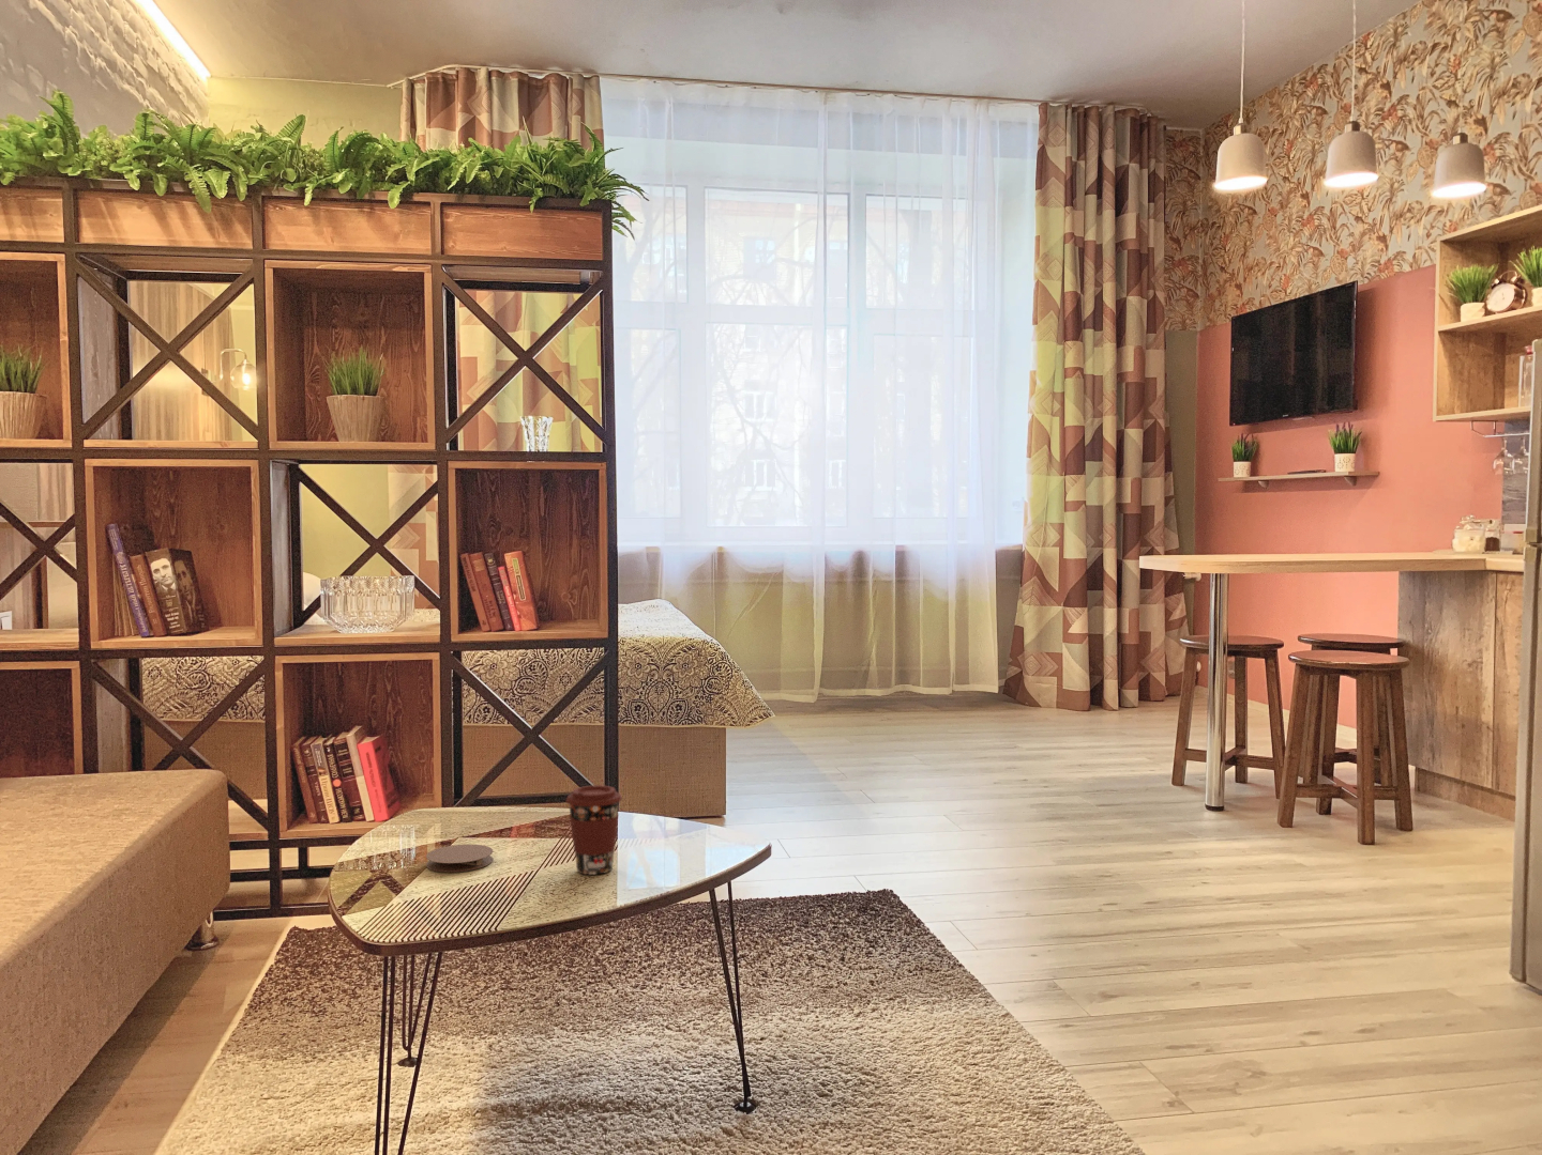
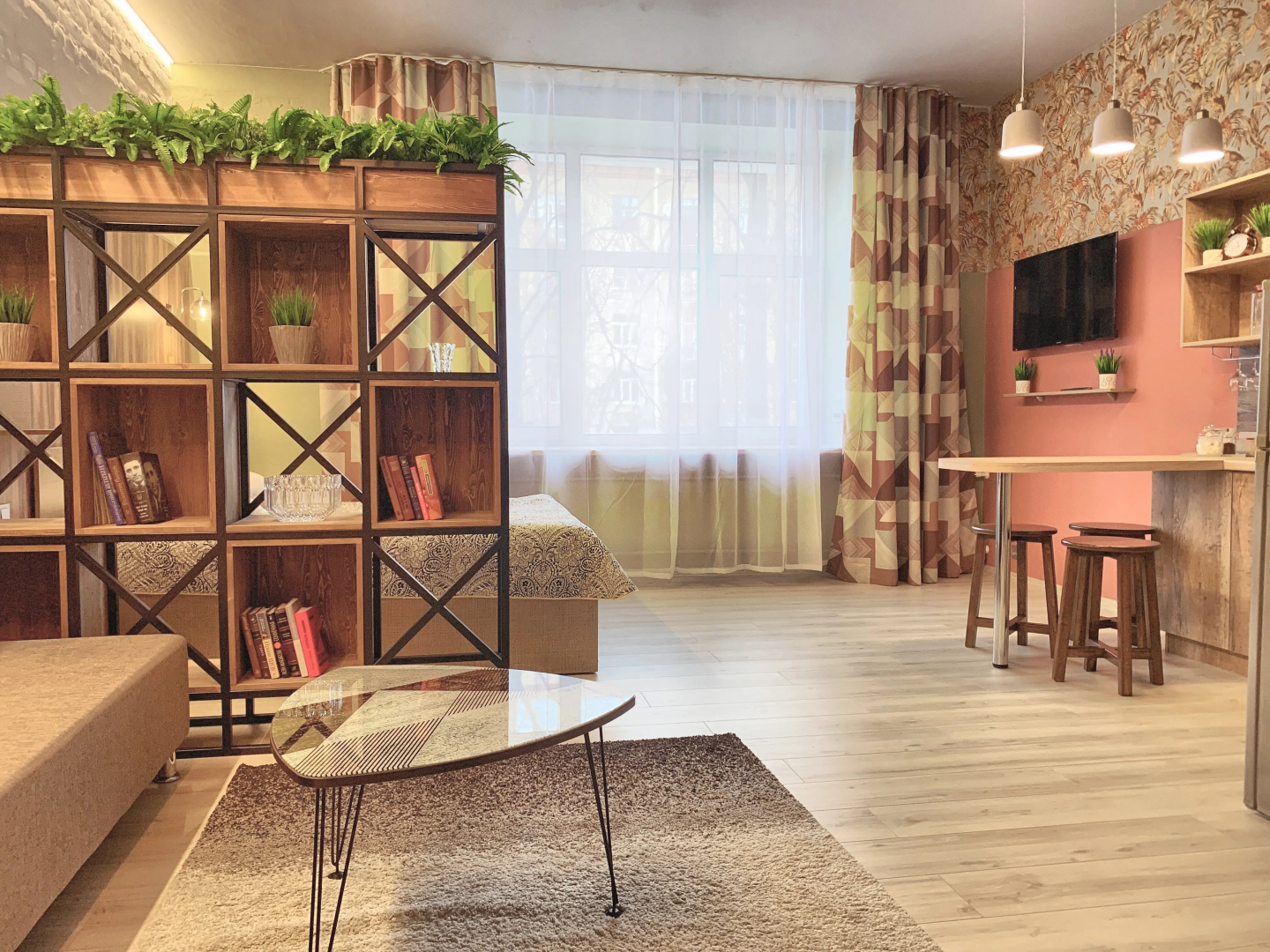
- coffee cup [565,784,623,876]
- coaster [425,843,494,872]
